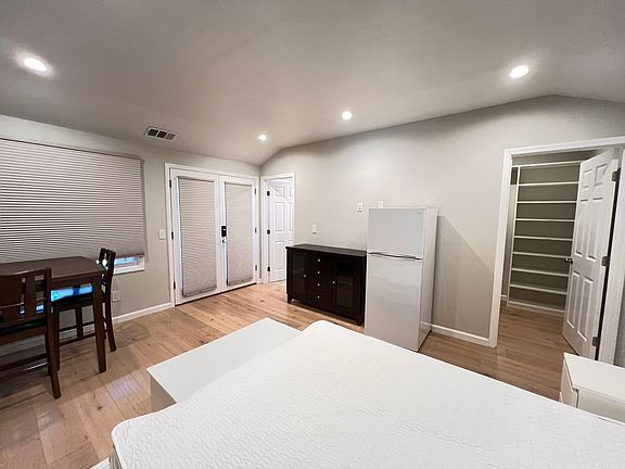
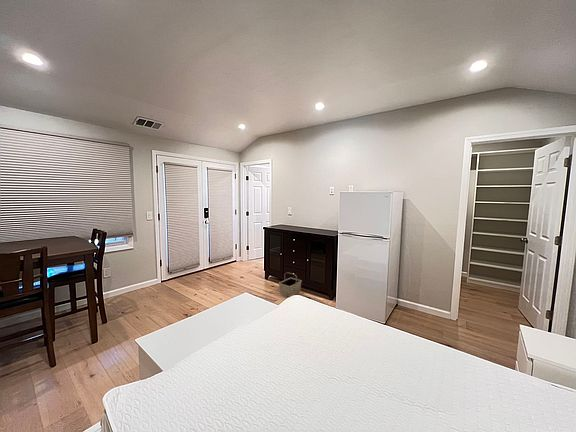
+ basket [278,271,303,298]
